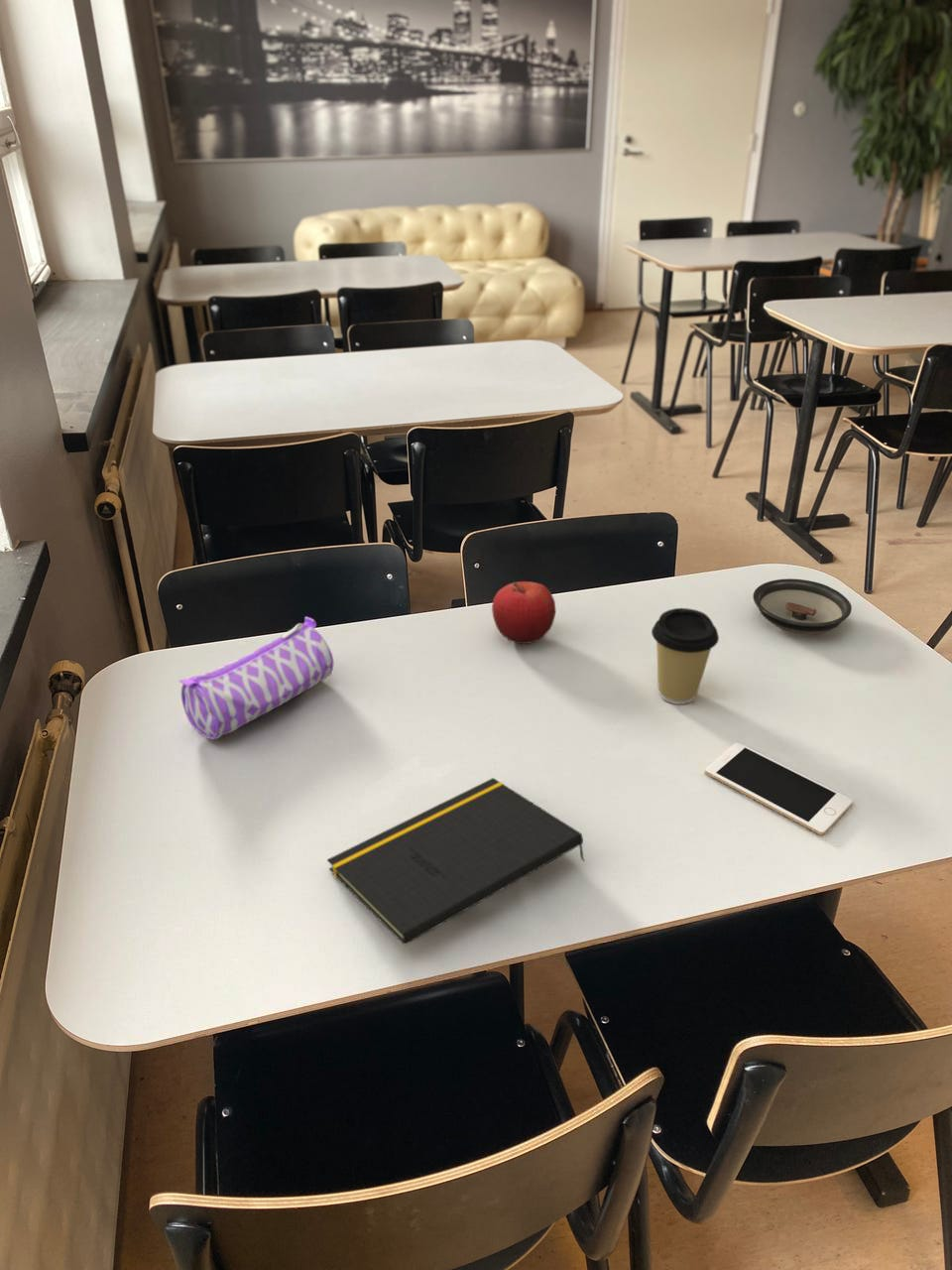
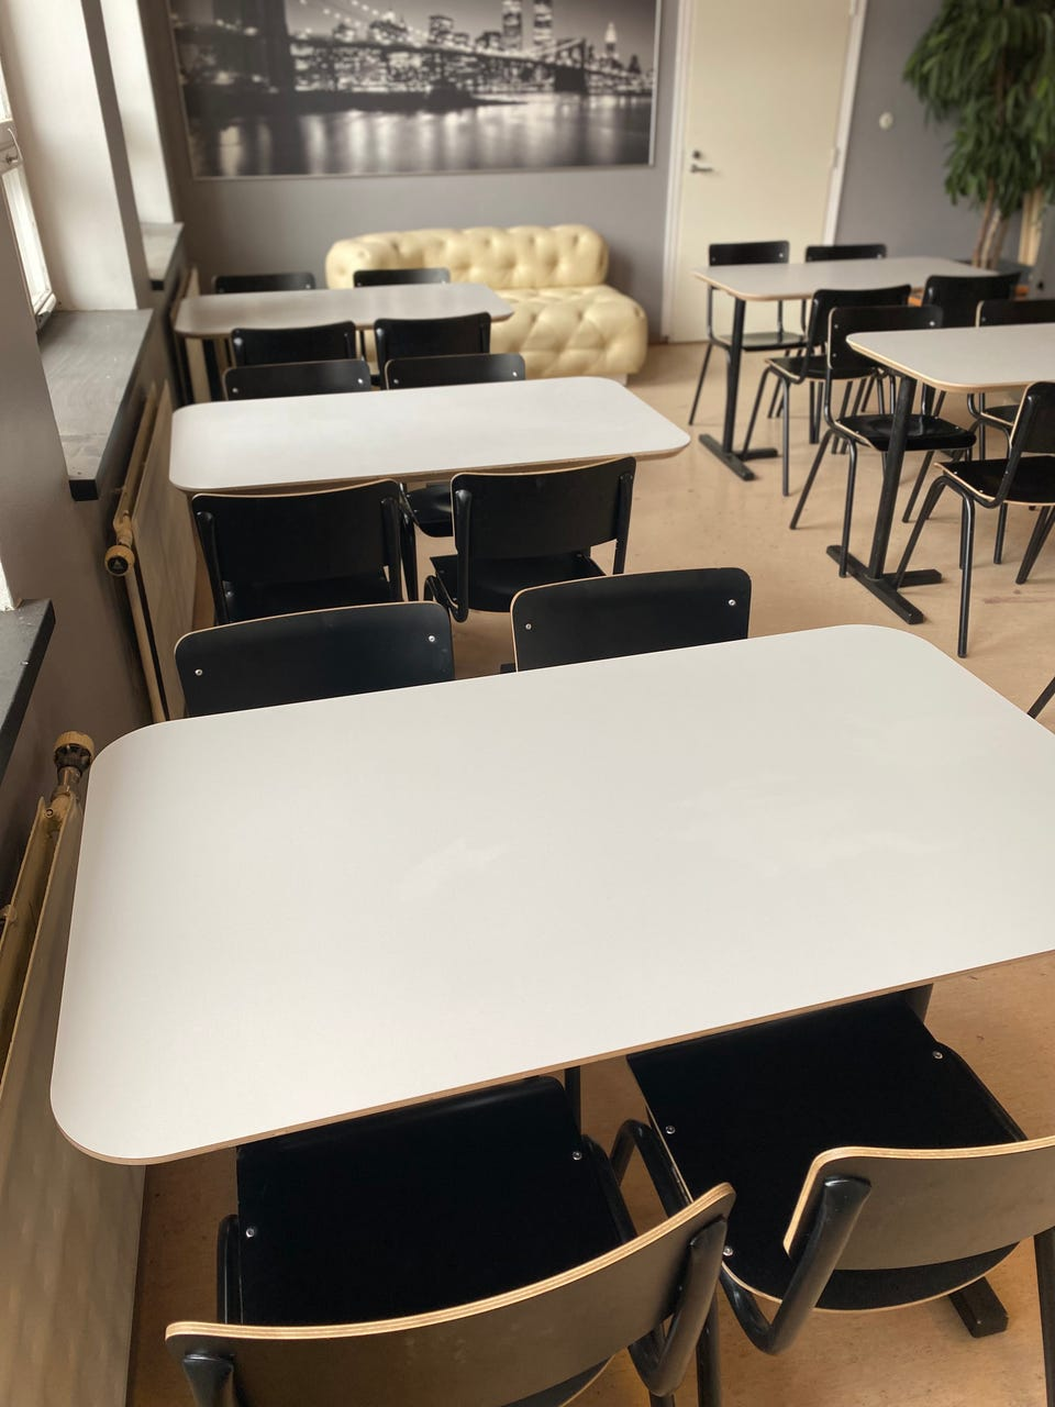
- fruit [491,580,556,645]
- pencil case [178,616,334,740]
- notepad [326,777,585,946]
- coffee cup [651,607,720,705]
- cell phone [704,742,854,836]
- saucer [753,577,853,635]
